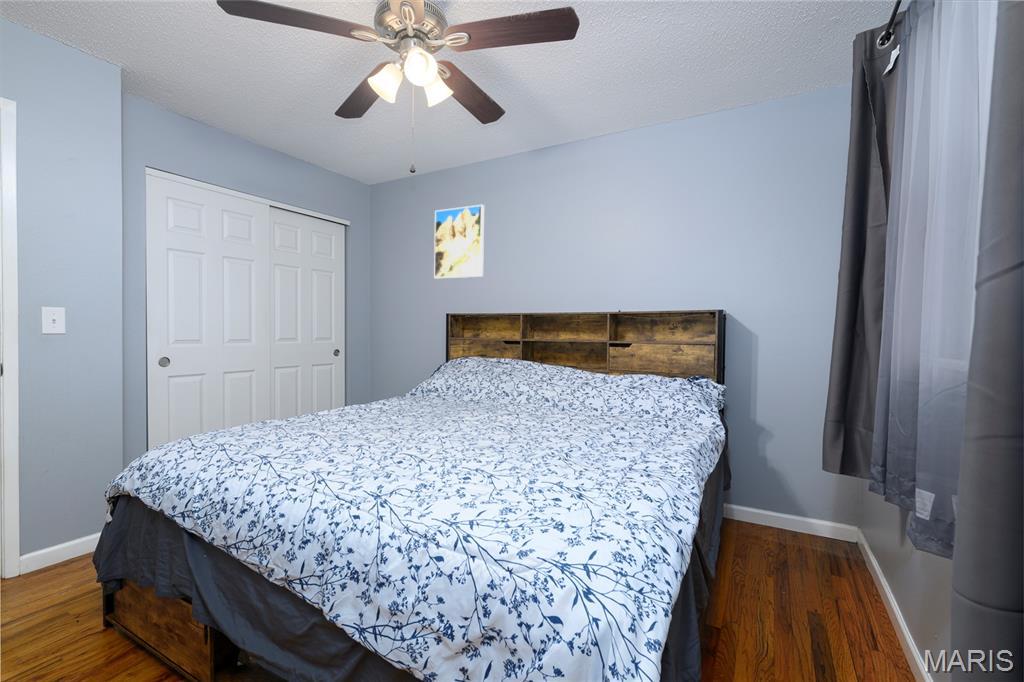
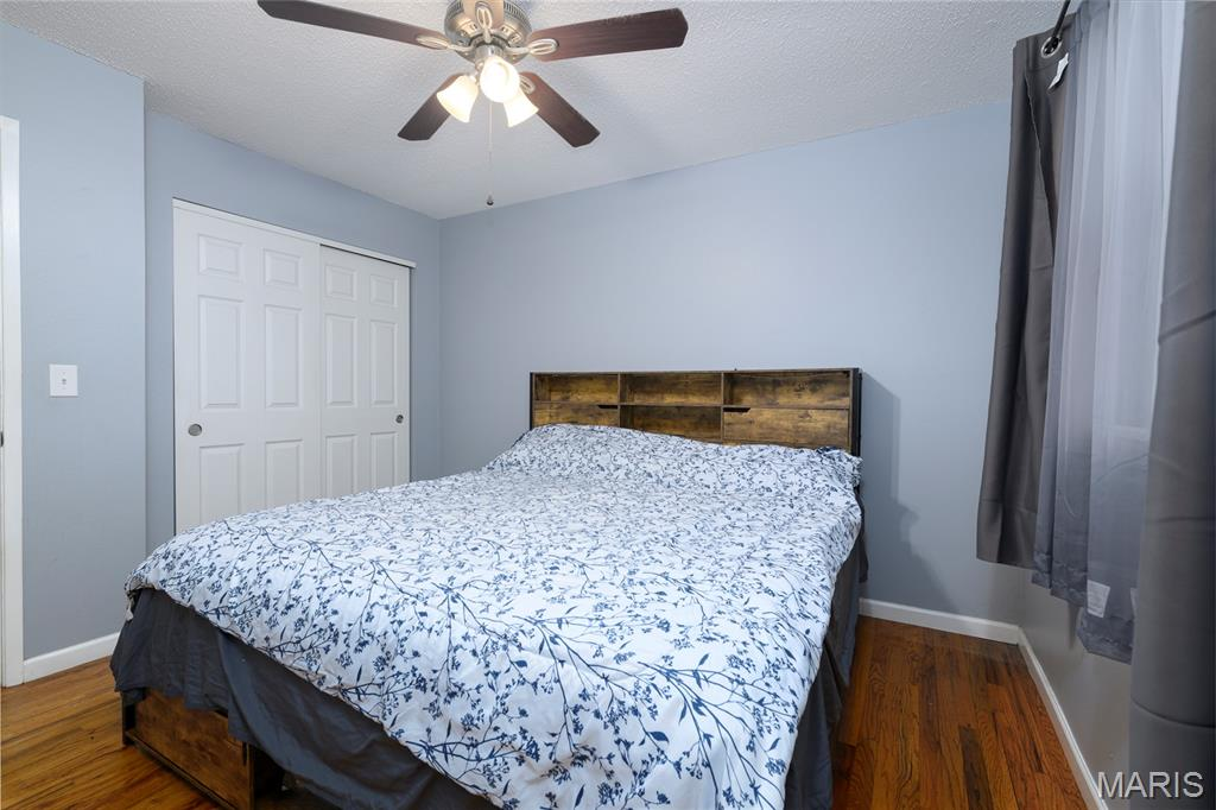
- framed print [433,204,485,280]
